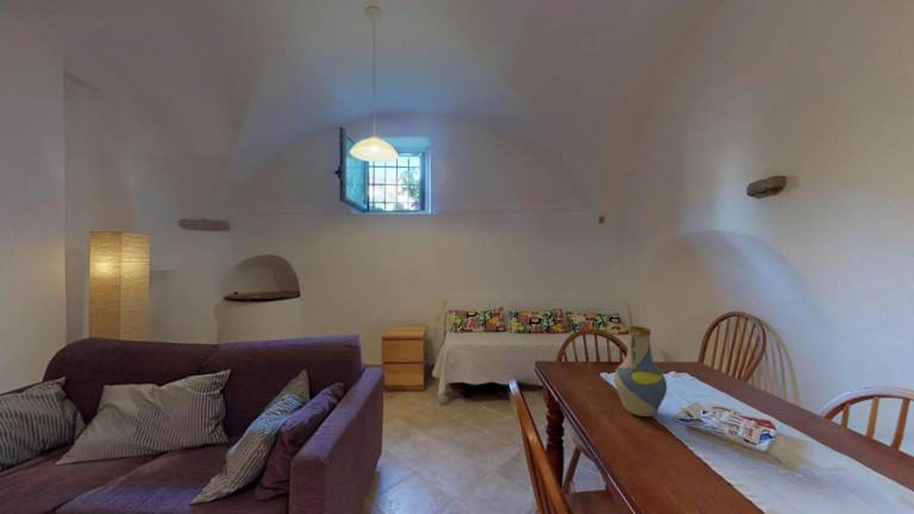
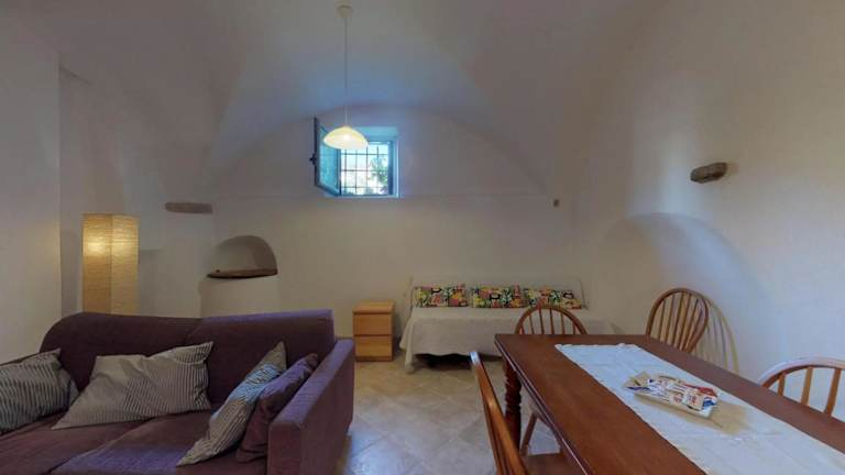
- vase [613,325,668,418]
